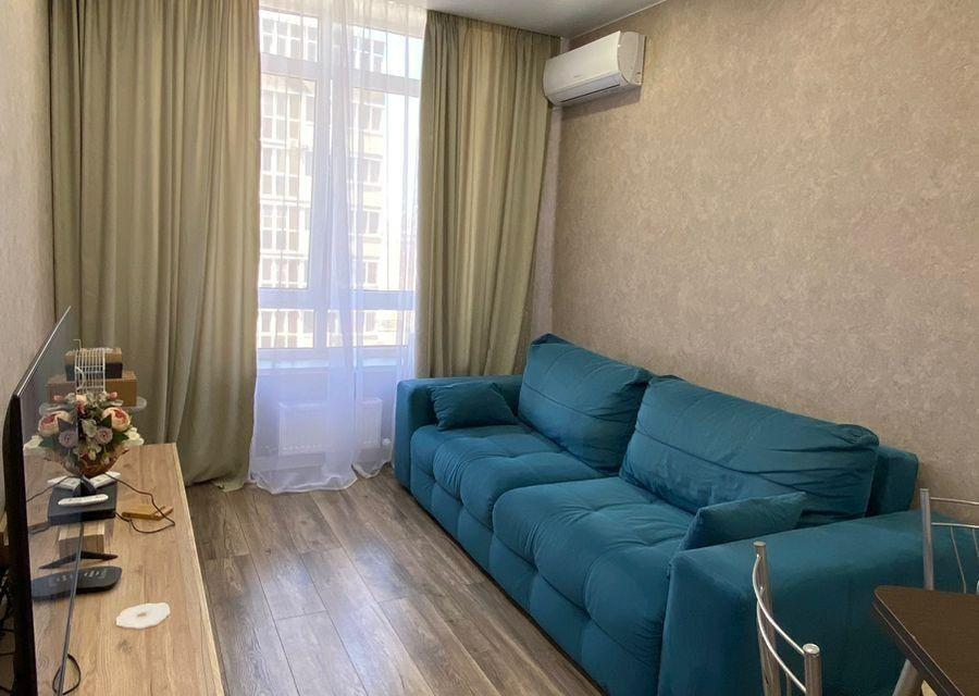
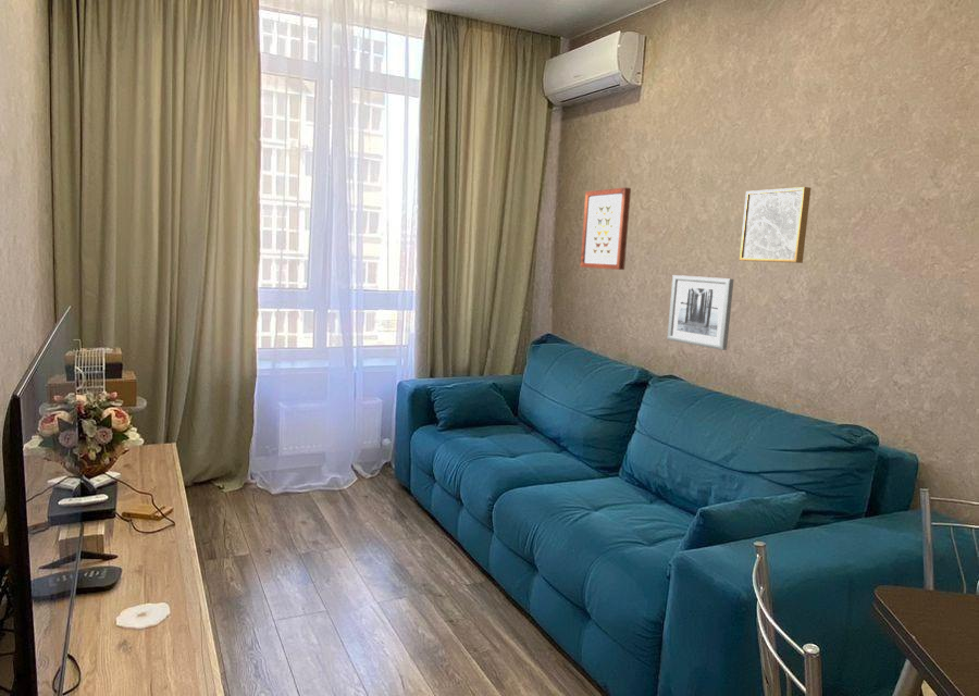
+ wall art [739,186,811,264]
+ wall art [579,186,632,271]
+ wall art [666,274,734,351]
